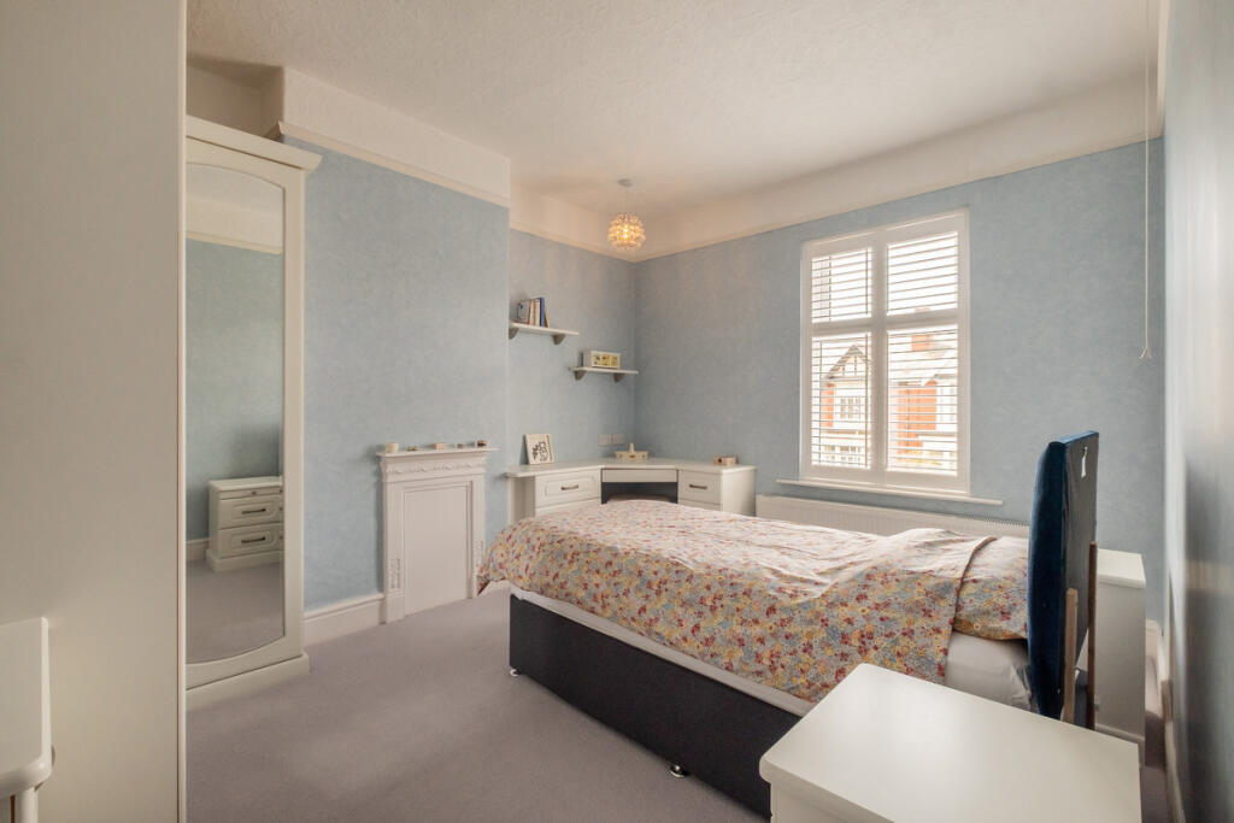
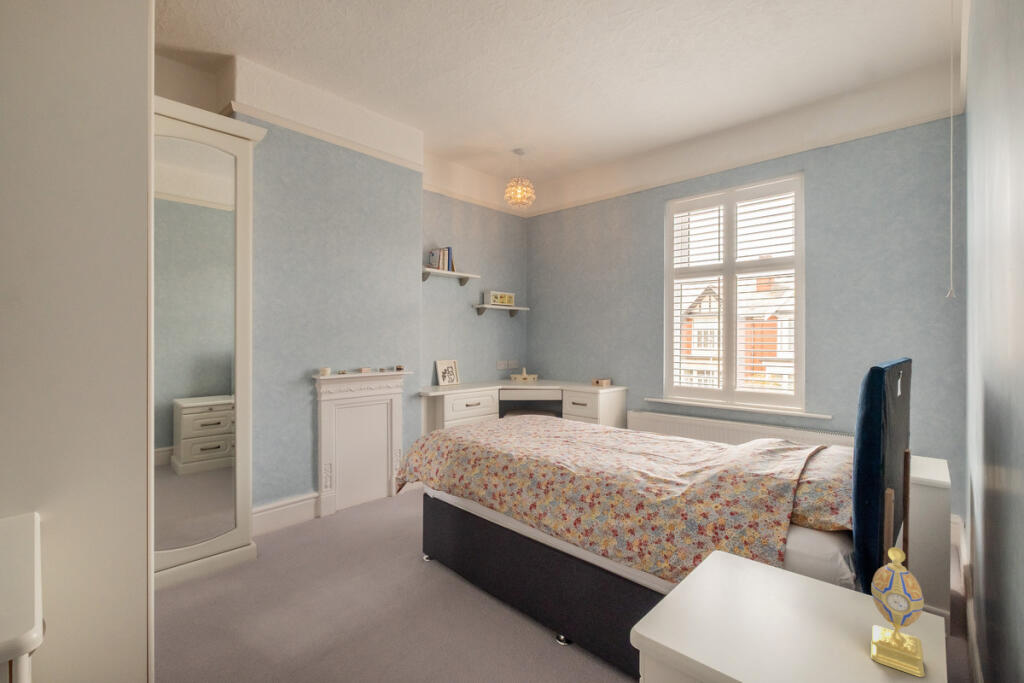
+ decorative egg [870,546,925,678]
